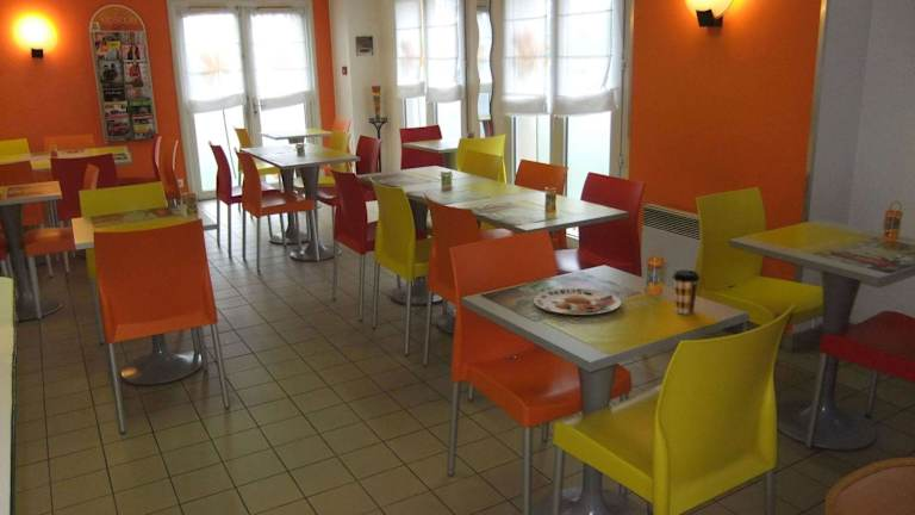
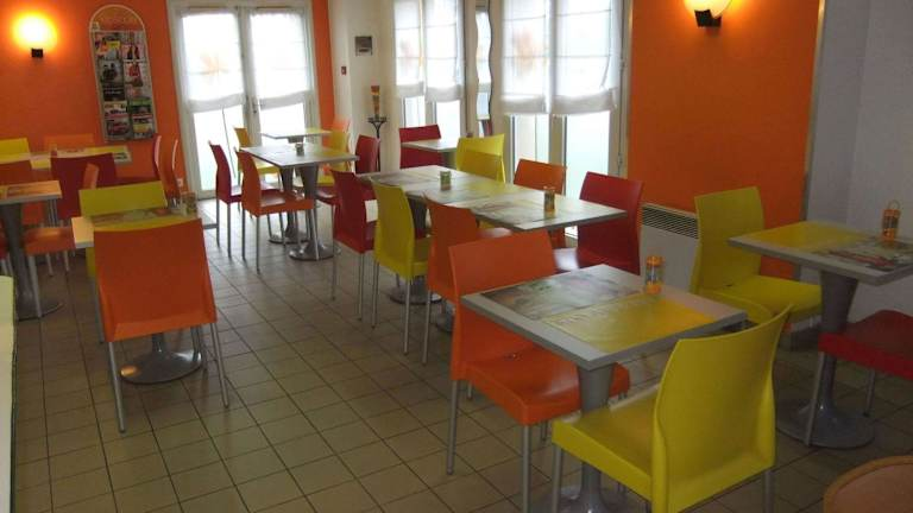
- plate [533,287,623,316]
- coffee cup [672,269,701,315]
